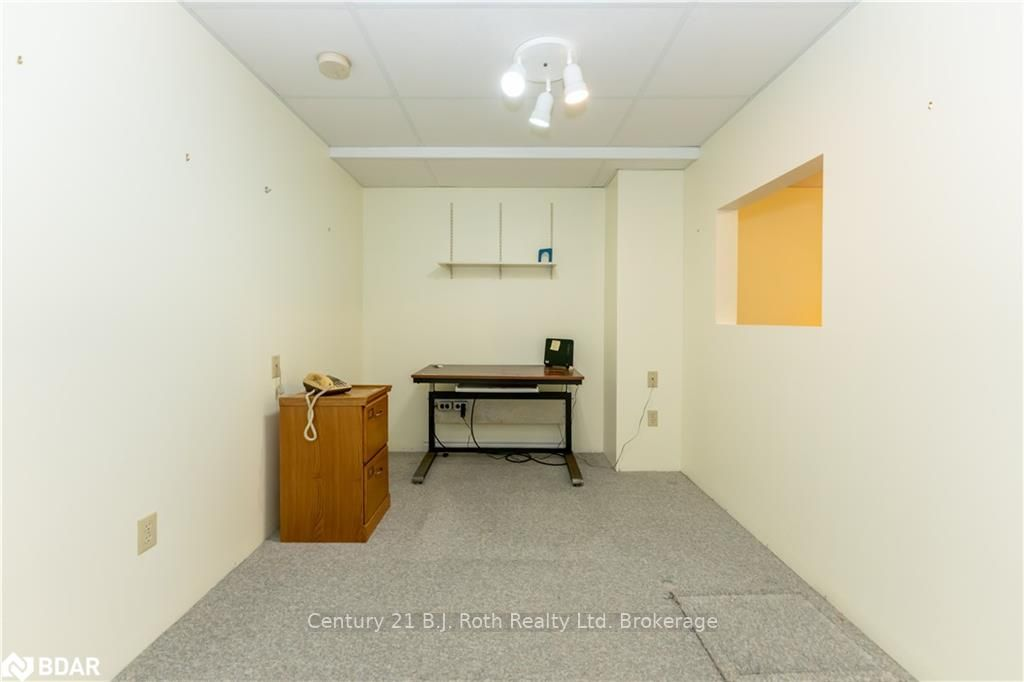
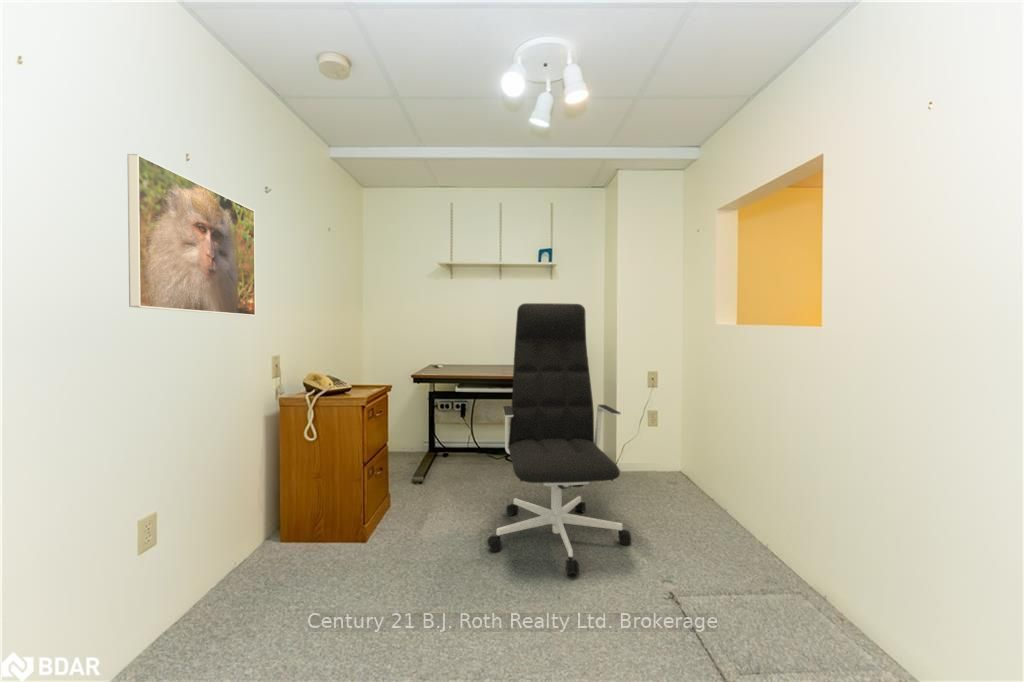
+ office chair [486,302,632,576]
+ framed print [126,153,257,317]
